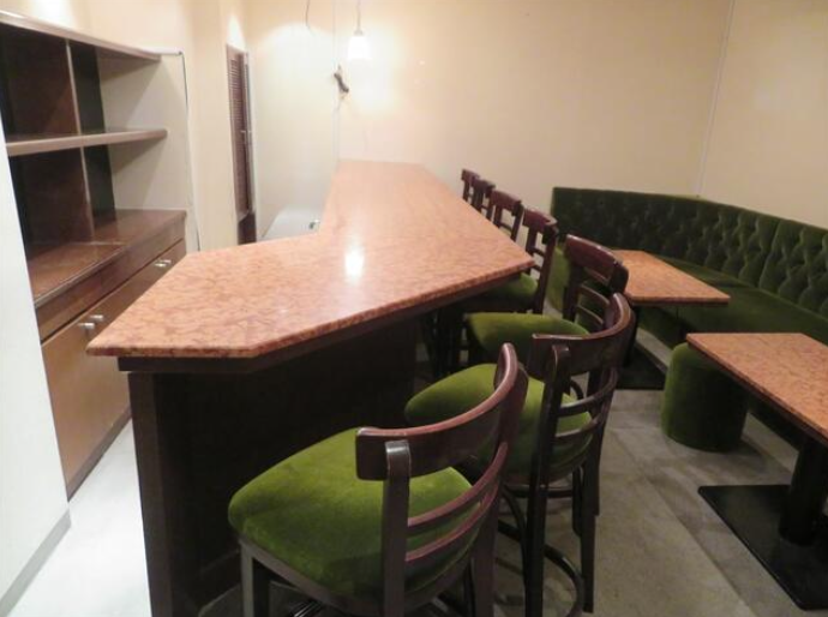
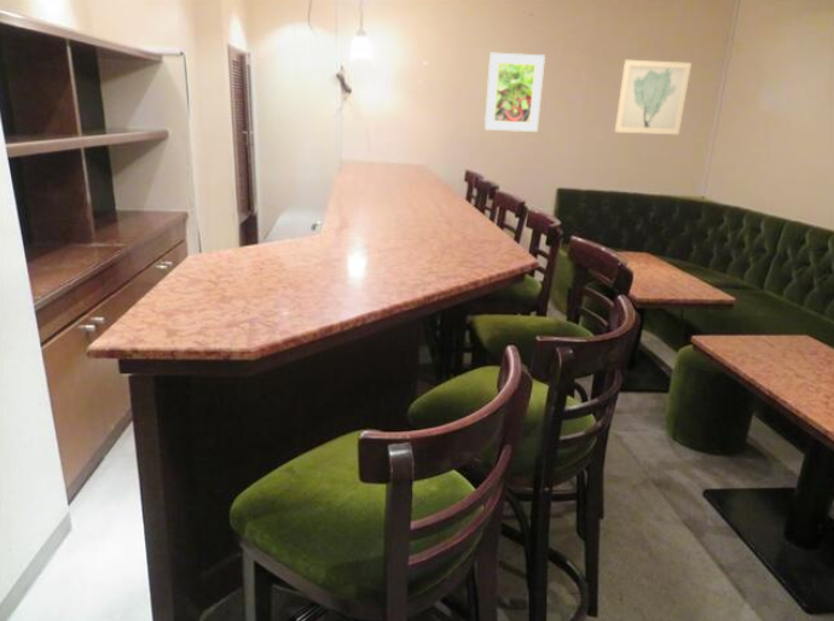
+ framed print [483,52,546,133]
+ wall art [614,58,693,135]
